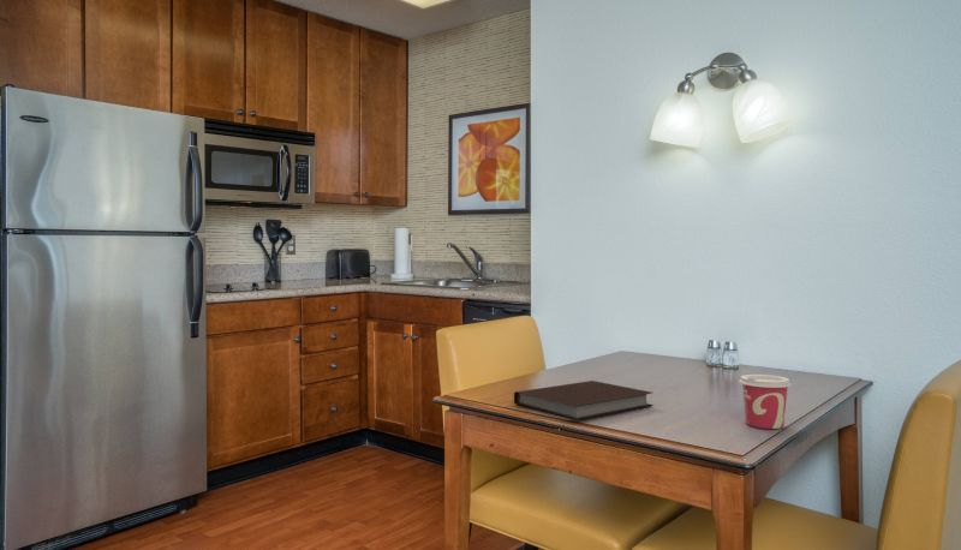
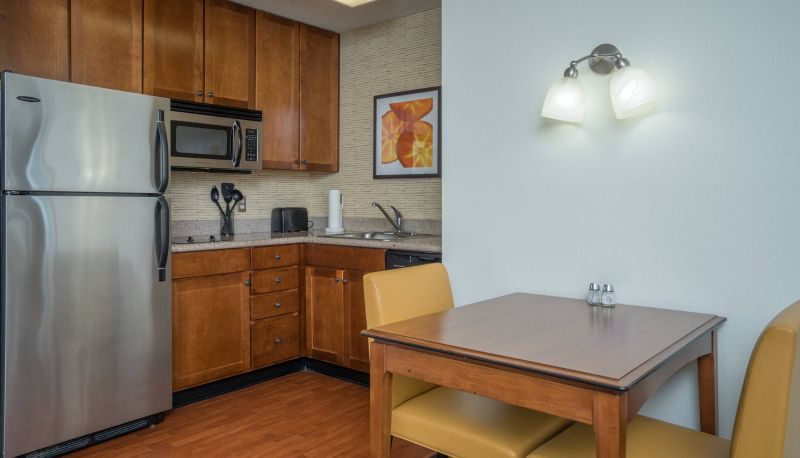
- cup [738,373,793,430]
- notebook [513,379,655,422]
